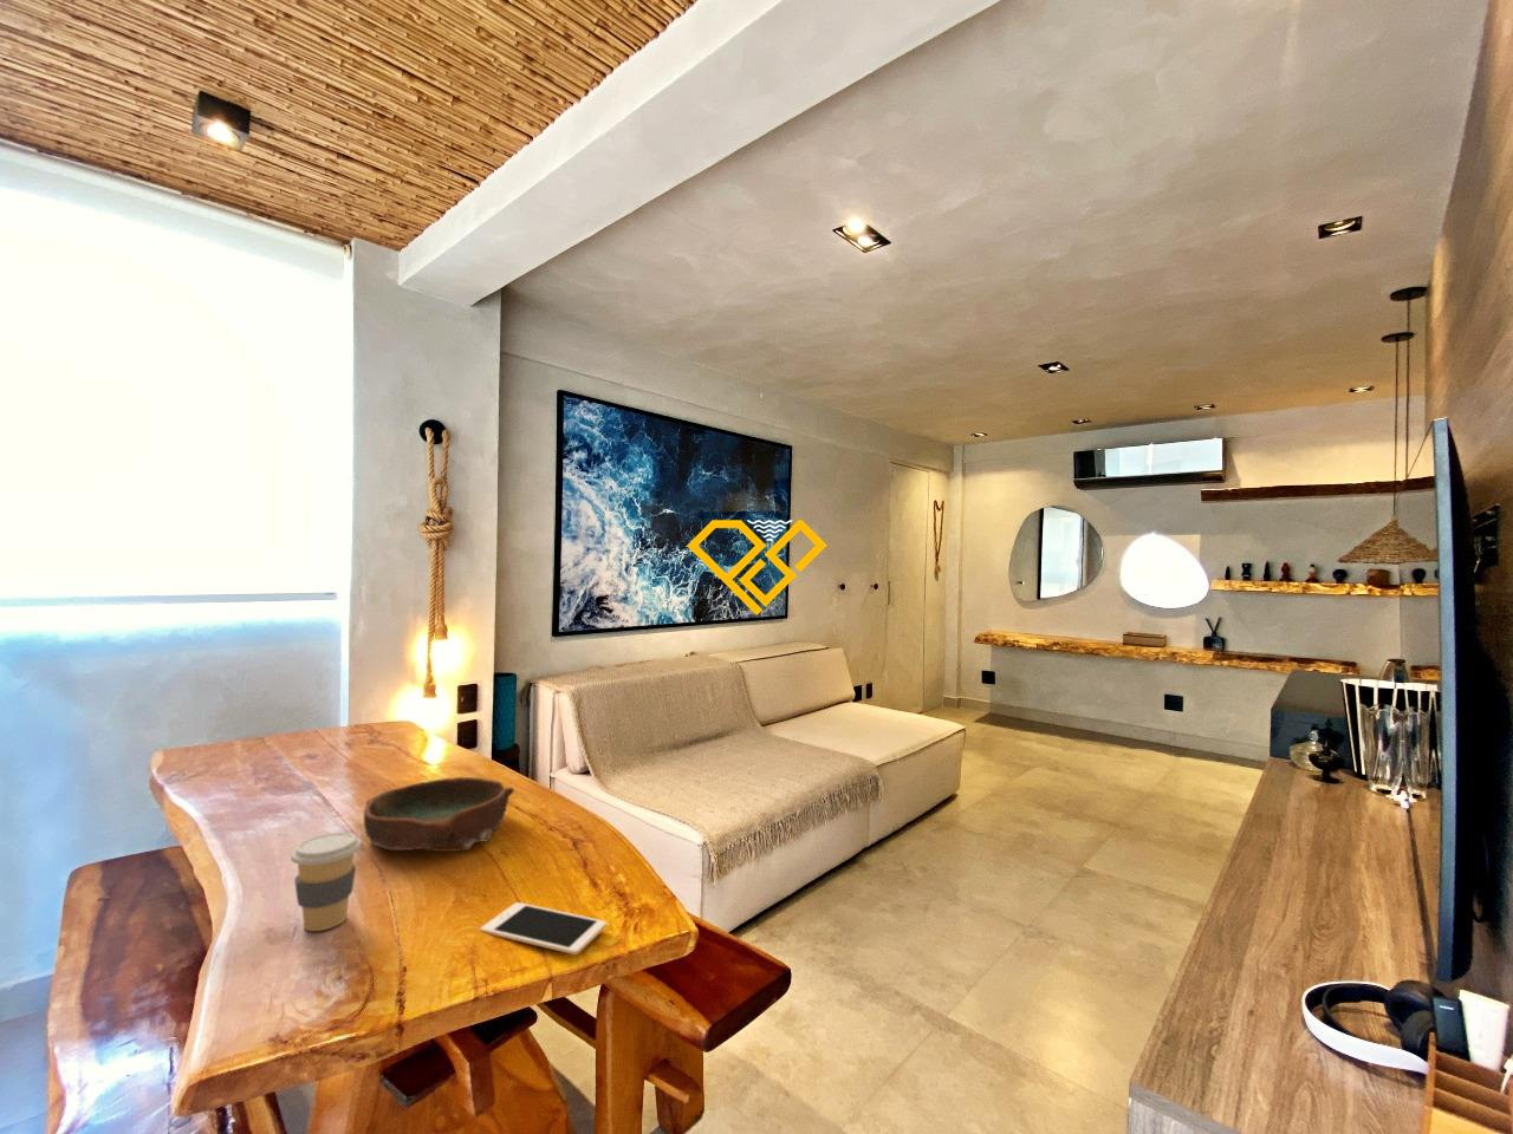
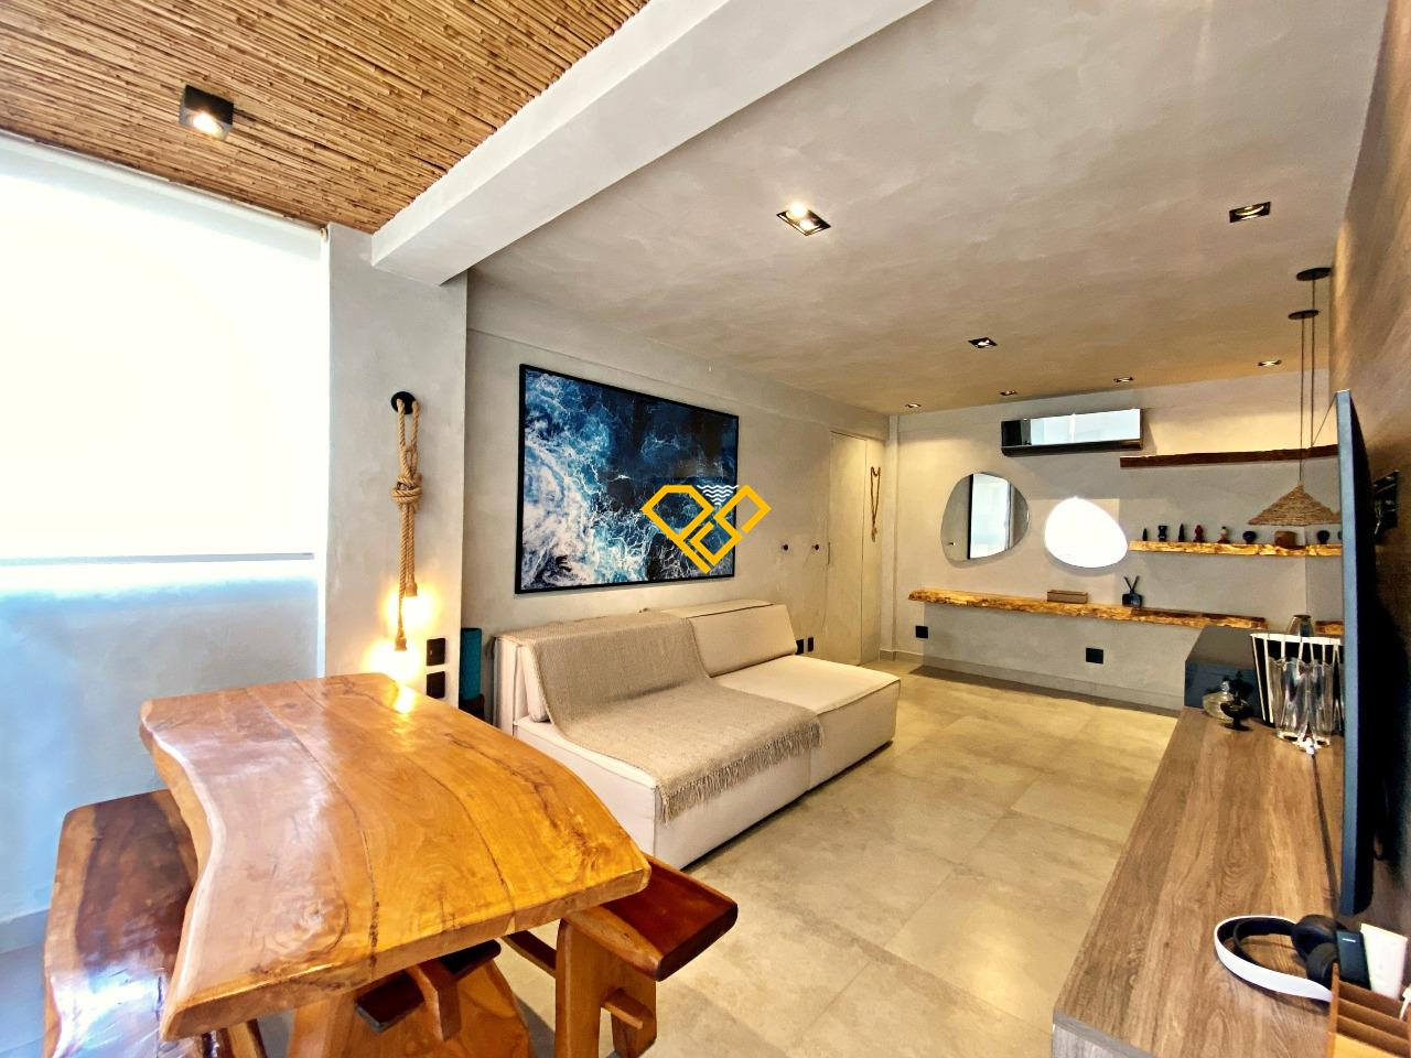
- coffee cup [289,831,363,932]
- cell phone [480,902,608,955]
- bowl [363,777,516,853]
